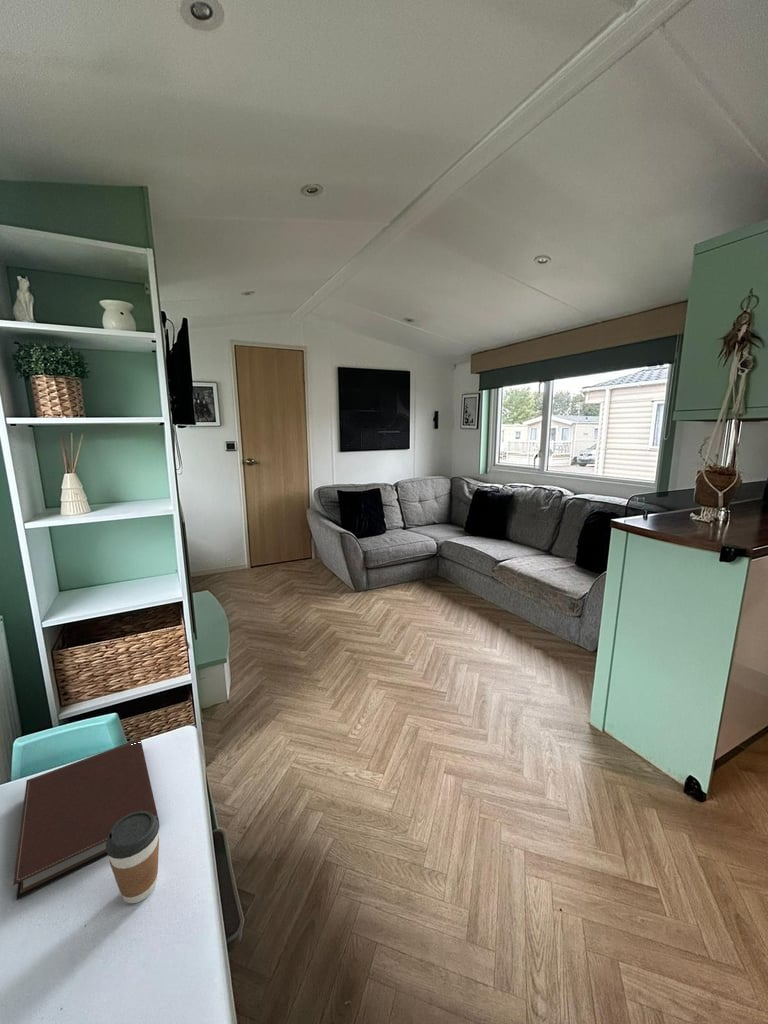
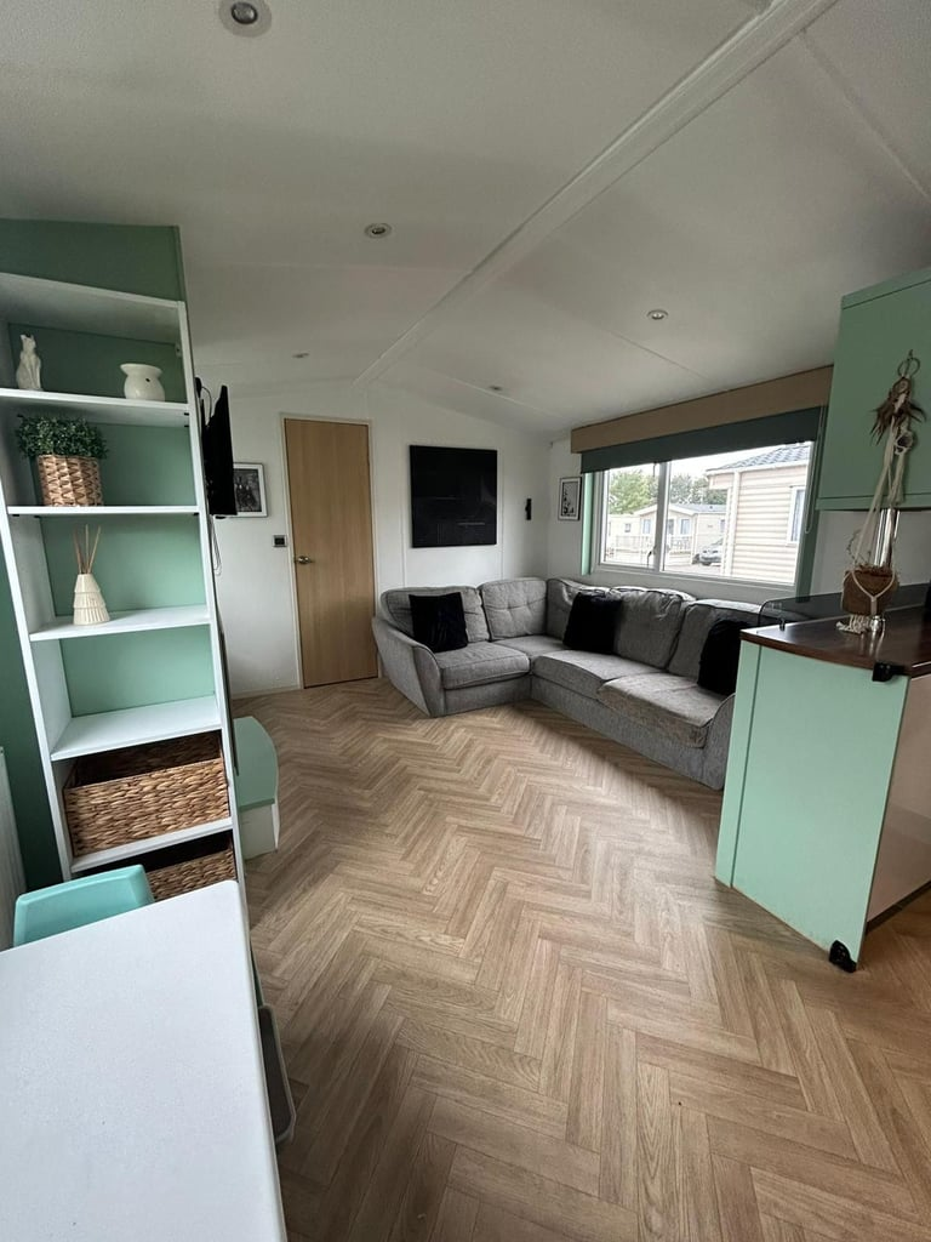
- coffee cup [106,811,160,904]
- notebook [12,739,160,901]
